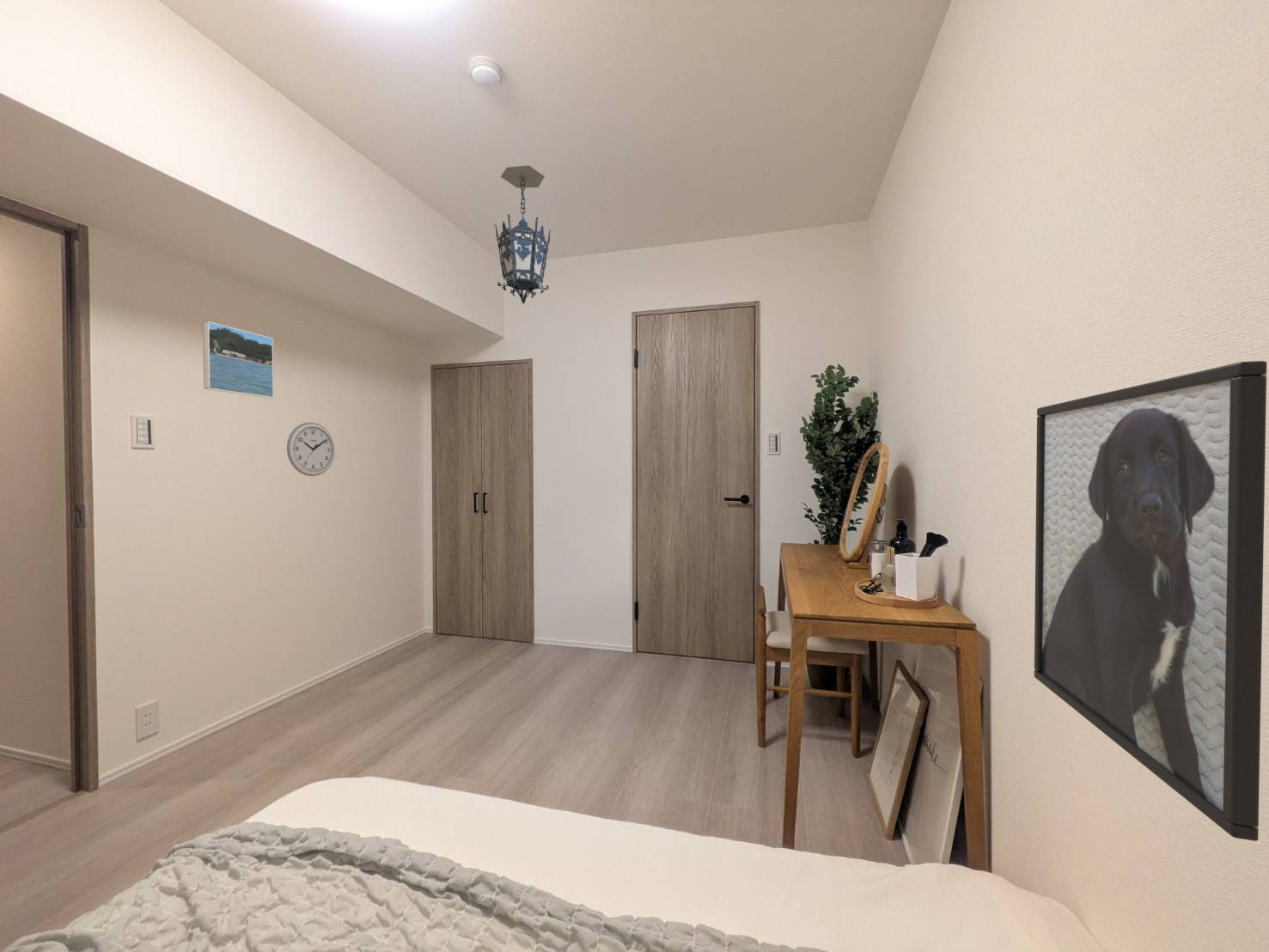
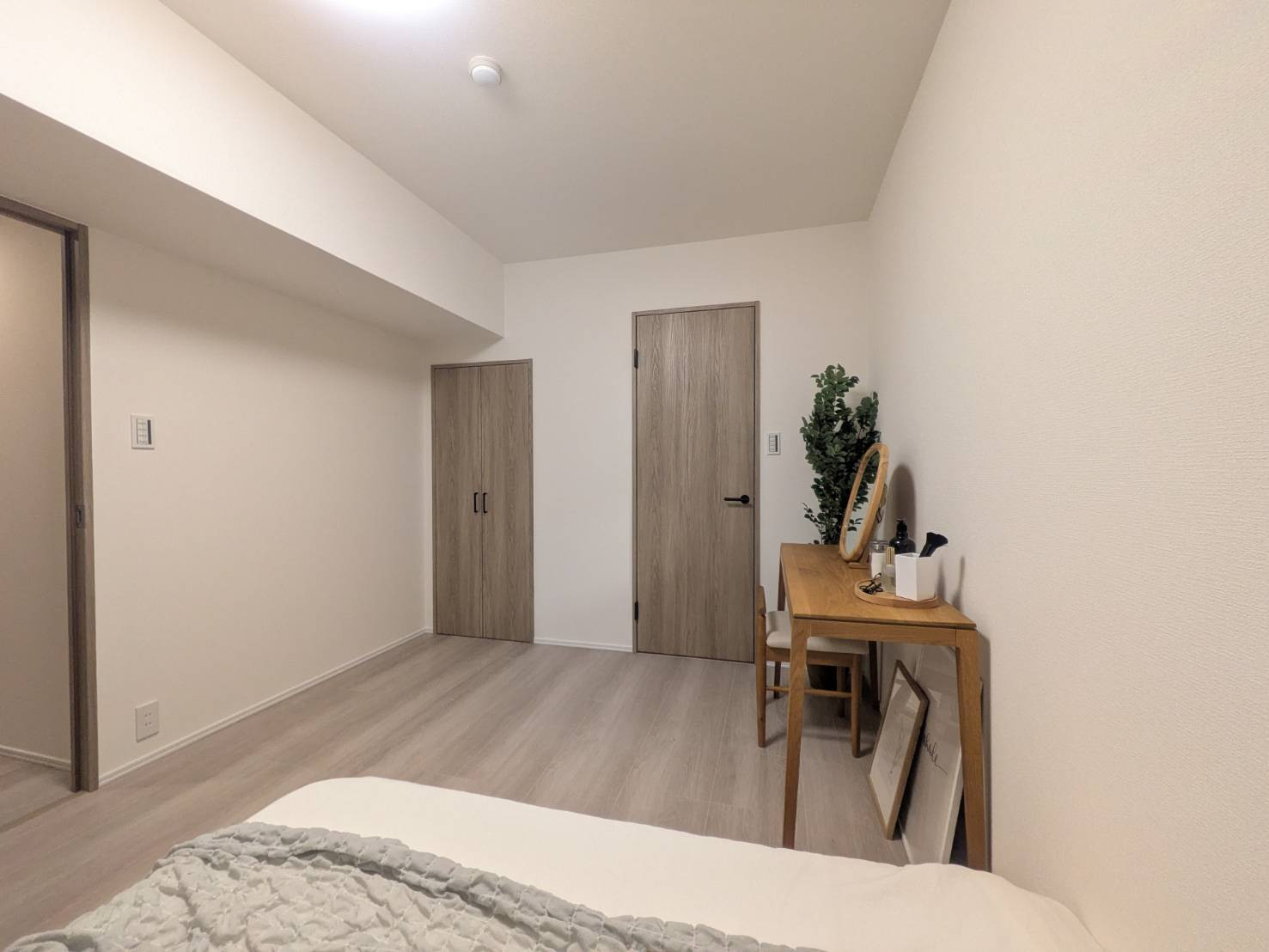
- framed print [202,320,274,399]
- hanging lantern [494,165,552,305]
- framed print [1034,360,1267,842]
- wall clock [286,422,336,477]
